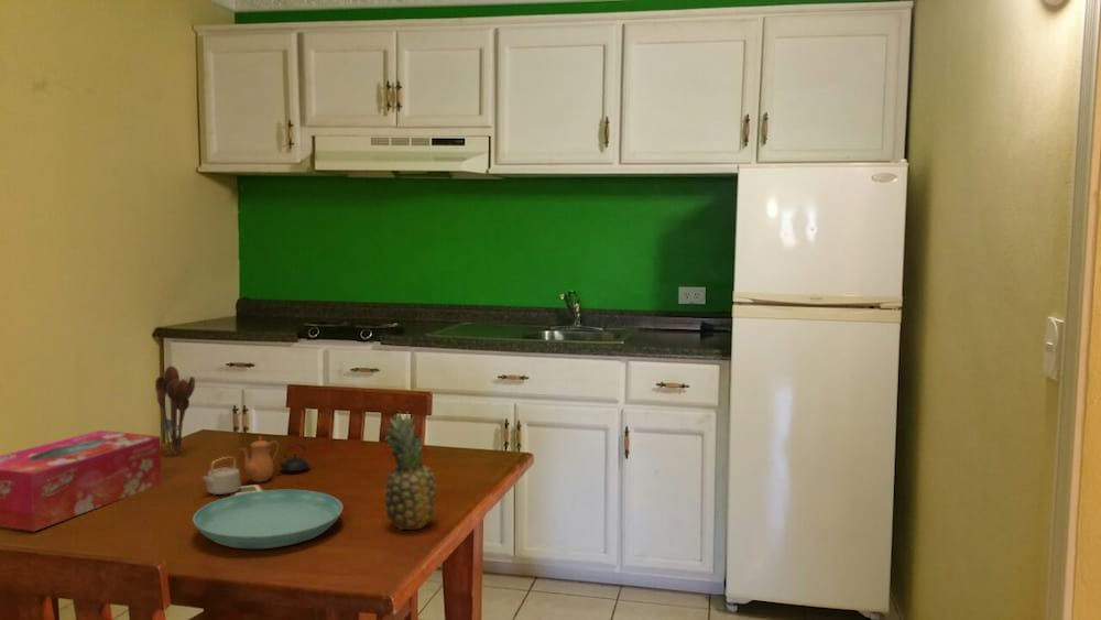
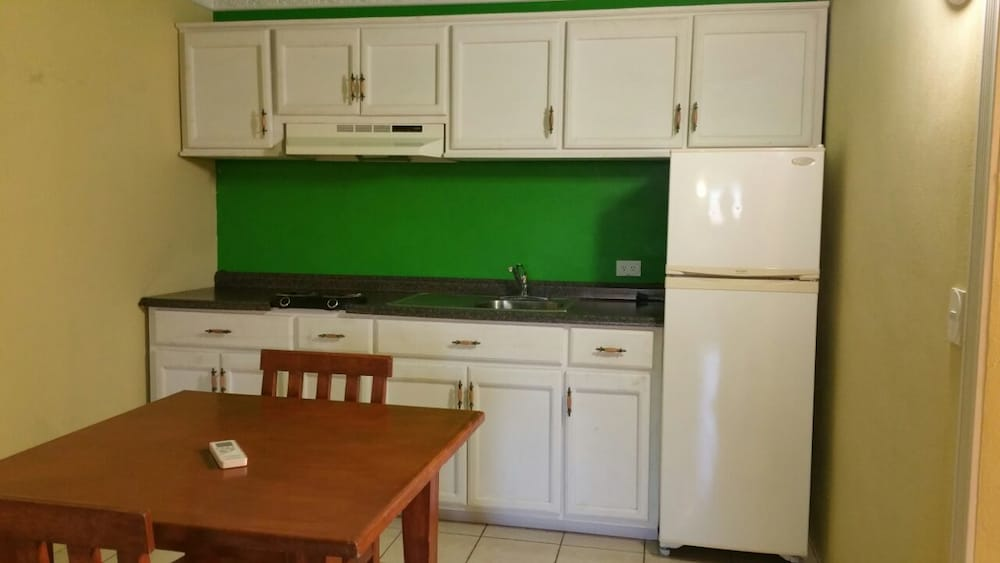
- saucer [192,489,344,550]
- utensil holder [154,365,196,456]
- fruit [382,411,438,531]
- tissue box [0,429,163,533]
- teapot [201,435,312,496]
